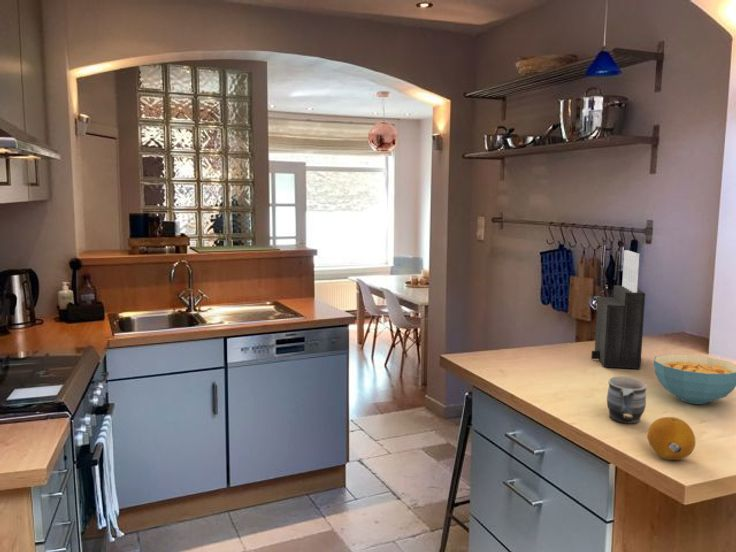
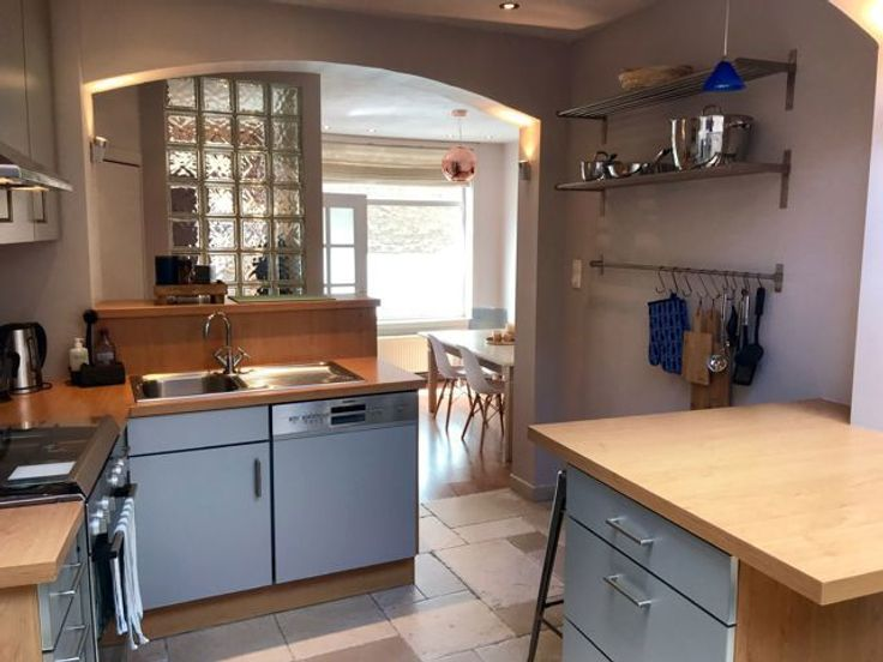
- fruit [646,416,696,461]
- knife block [590,249,646,370]
- cereal bowl [653,353,736,405]
- mug [606,375,648,425]
